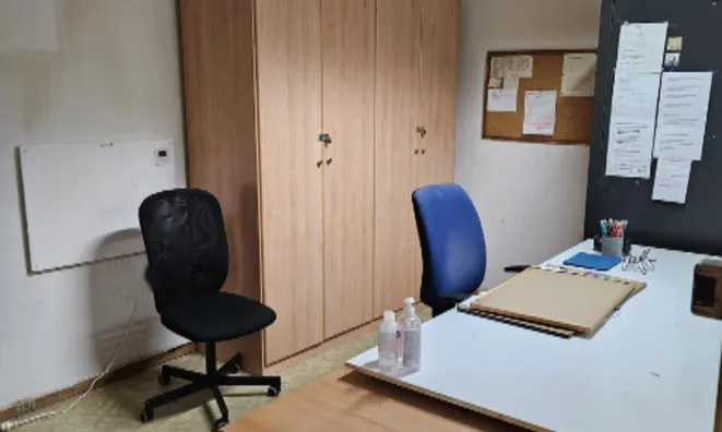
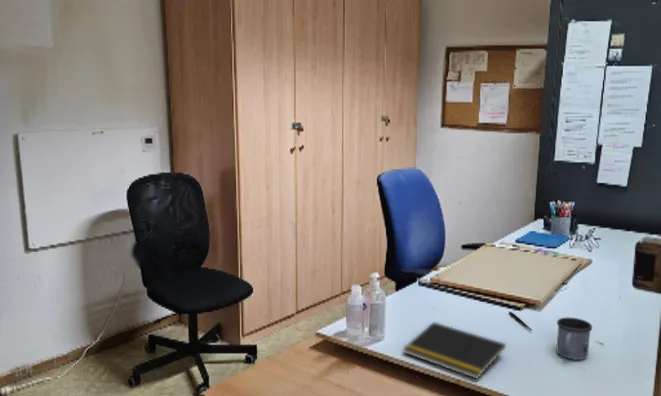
+ notepad [402,321,507,380]
+ pen [508,310,533,332]
+ mug [556,316,593,361]
